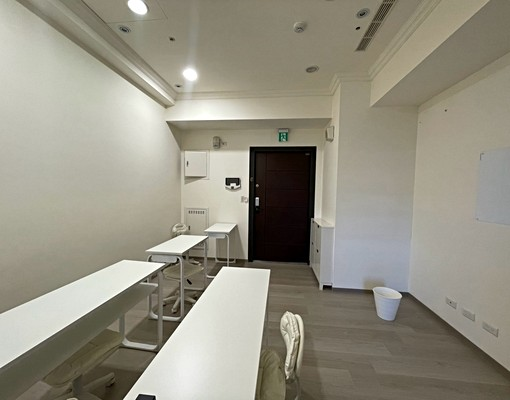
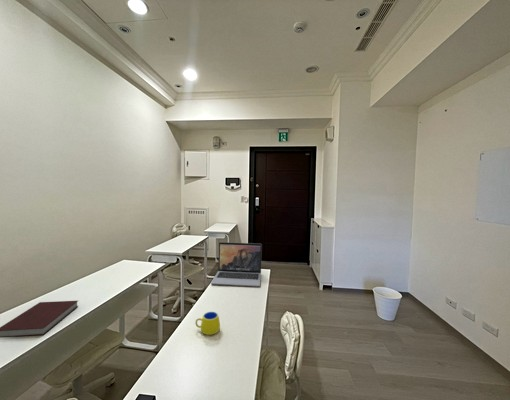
+ mug [194,311,221,336]
+ laptop [210,241,263,287]
+ notebook [0,300,79,339]
